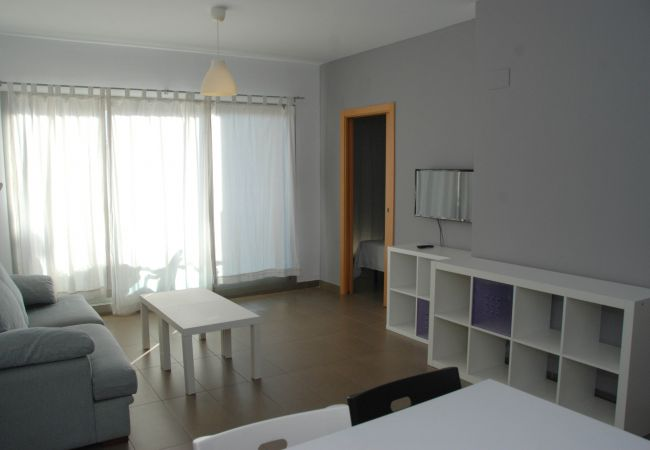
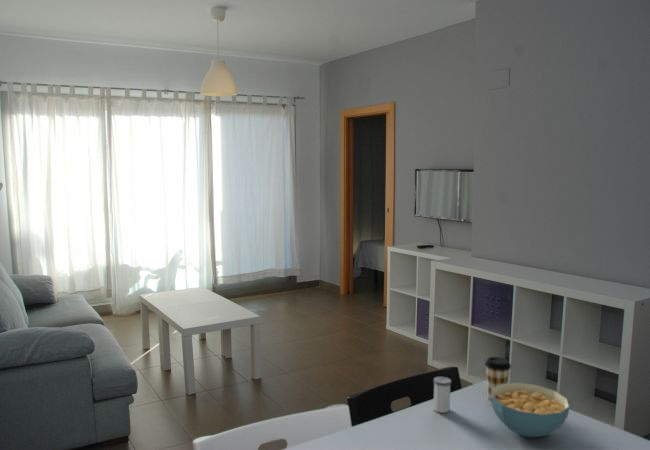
+ salt shaker [432,375,452,414]
+ coffee cup [484,356,512,401]
+ cereal bowl [491,382,571,439]
